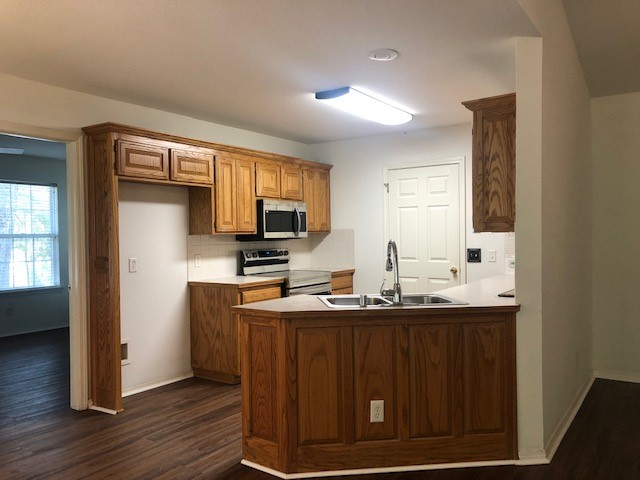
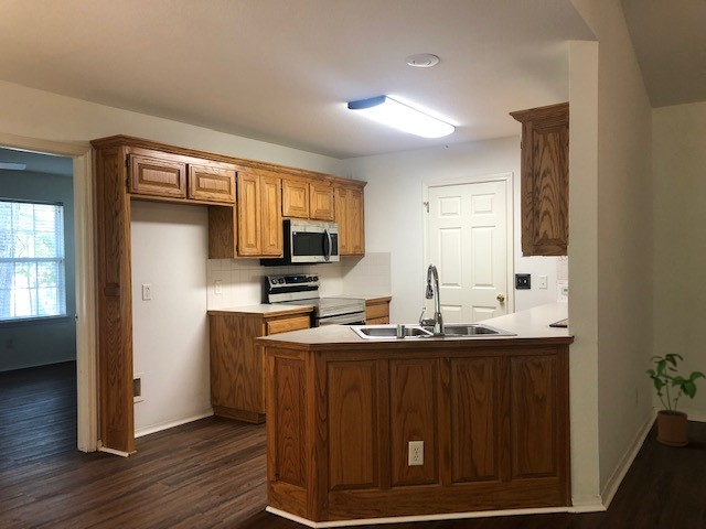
+ house plant [645,353,706,447]
